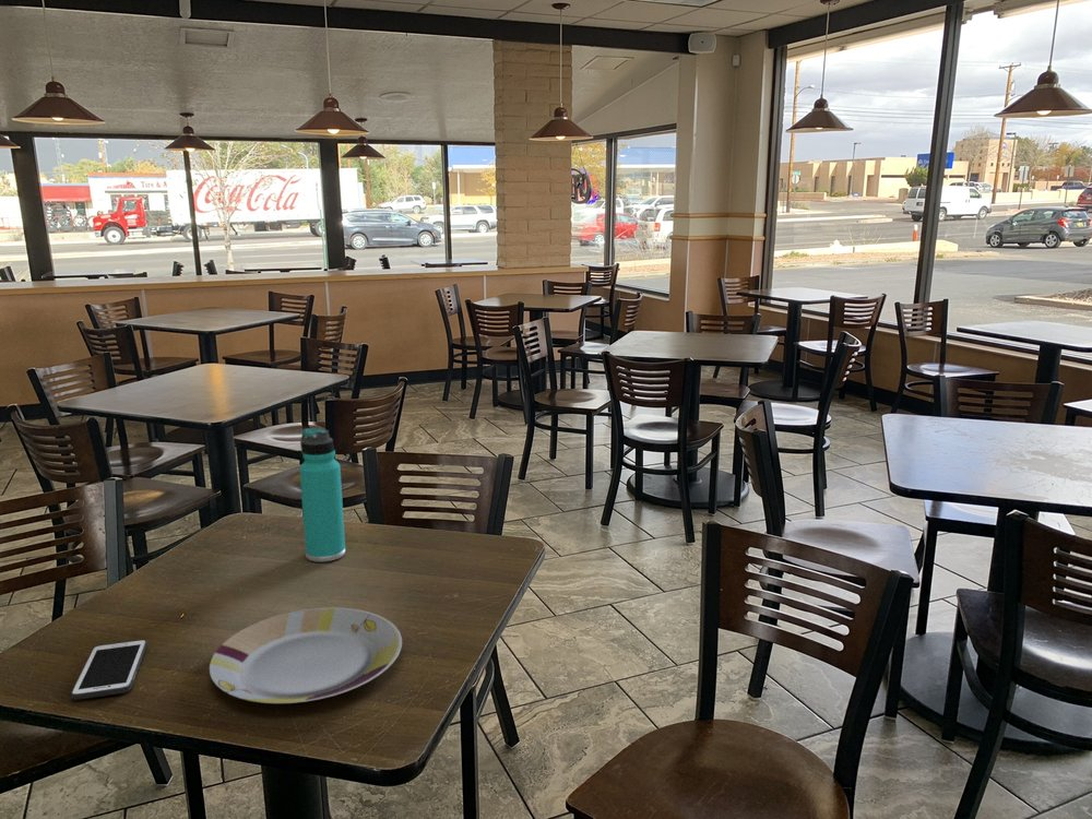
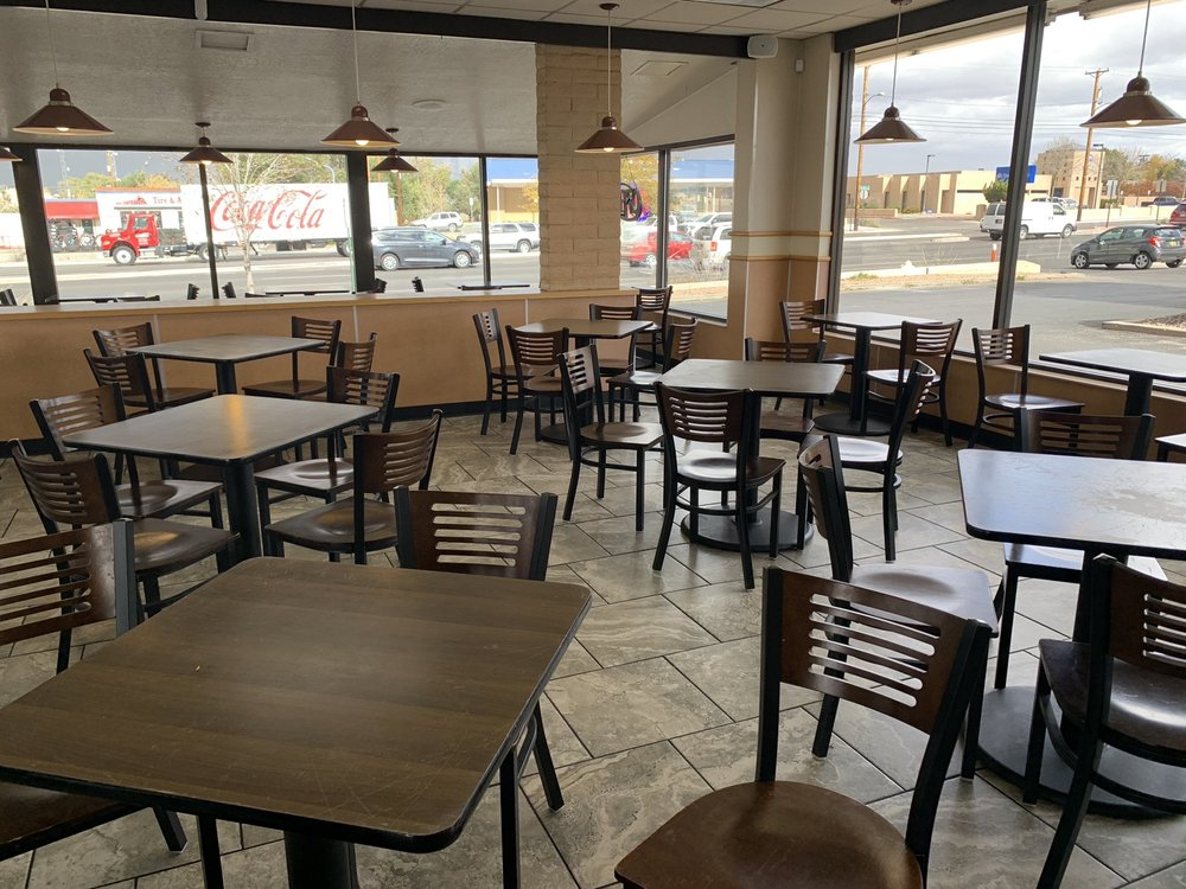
- thermos bottle [298,427,346,562]
- plate [209,607,403,704]
- cell phone [70,638,149,701]
